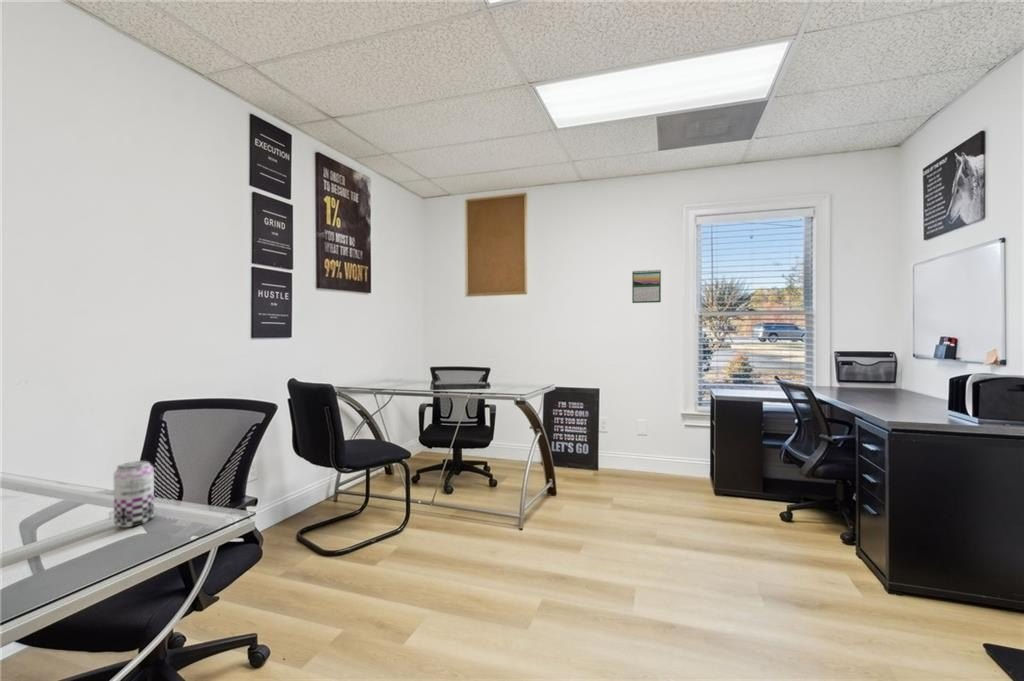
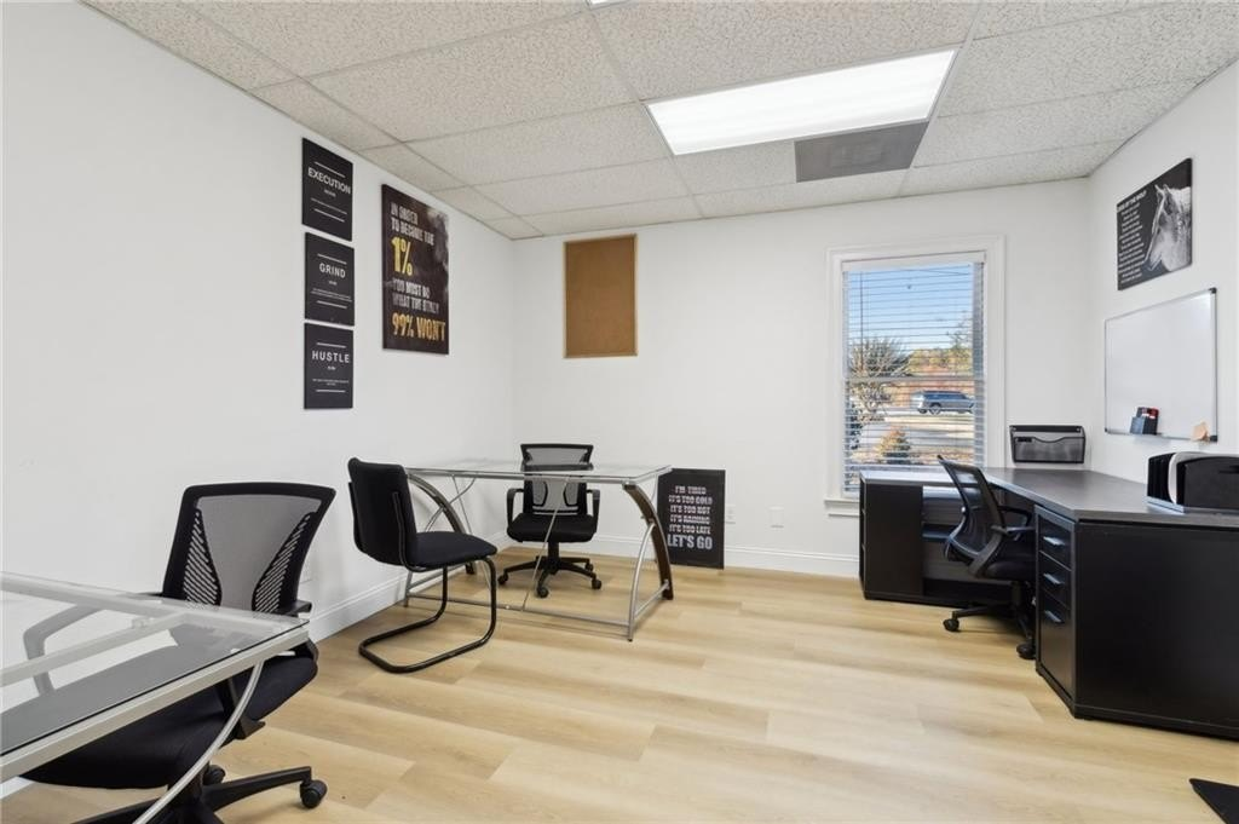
- beer can [113,460,155,528]
- calendar [631,268,662,304]
